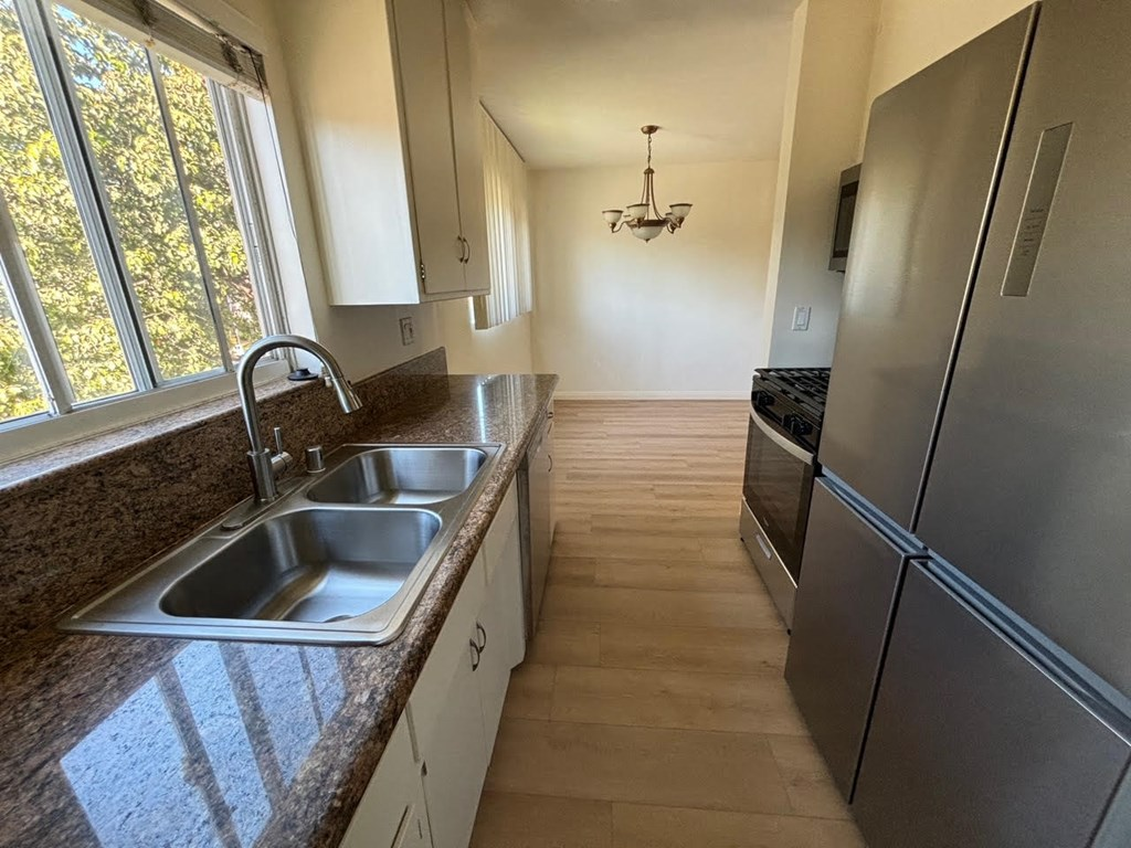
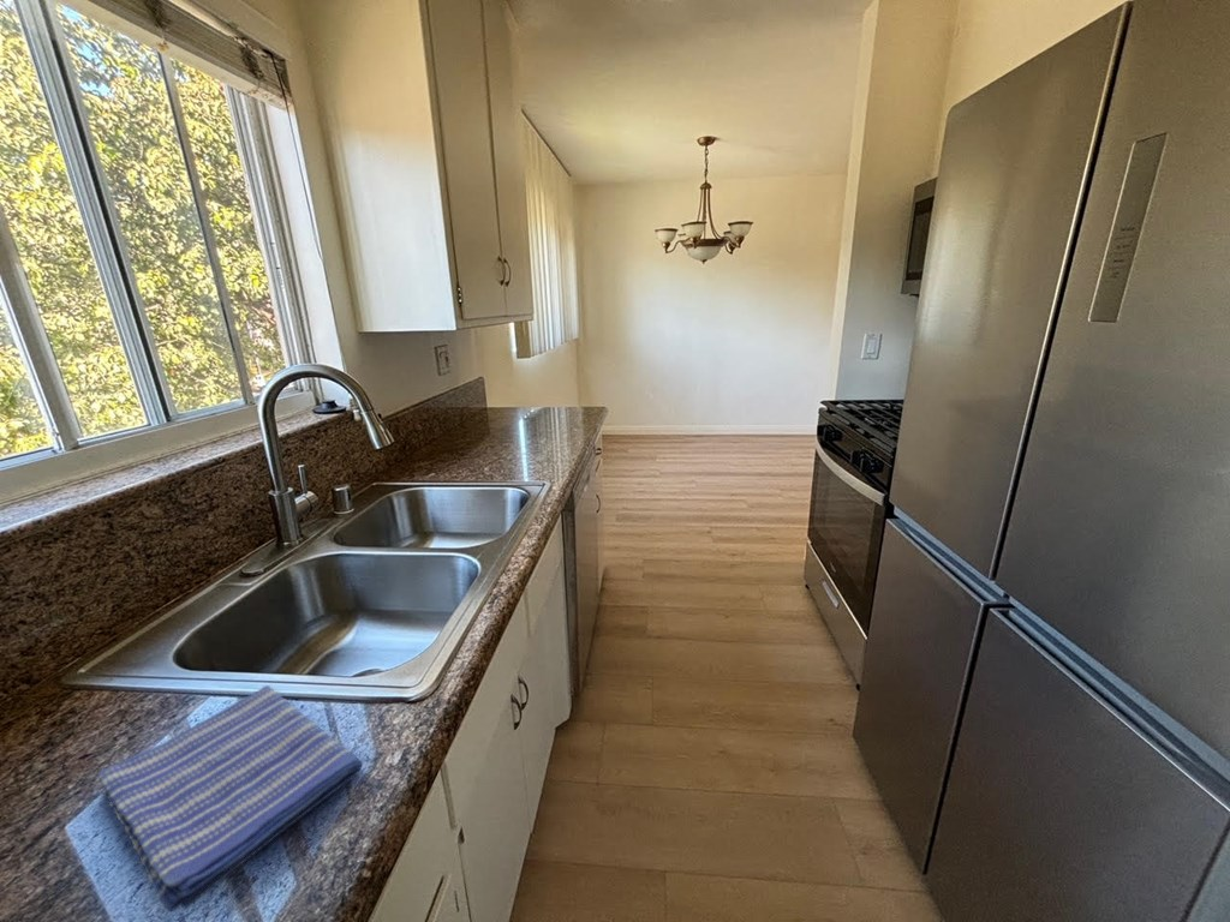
+ dish towel [96,684,363,912]
